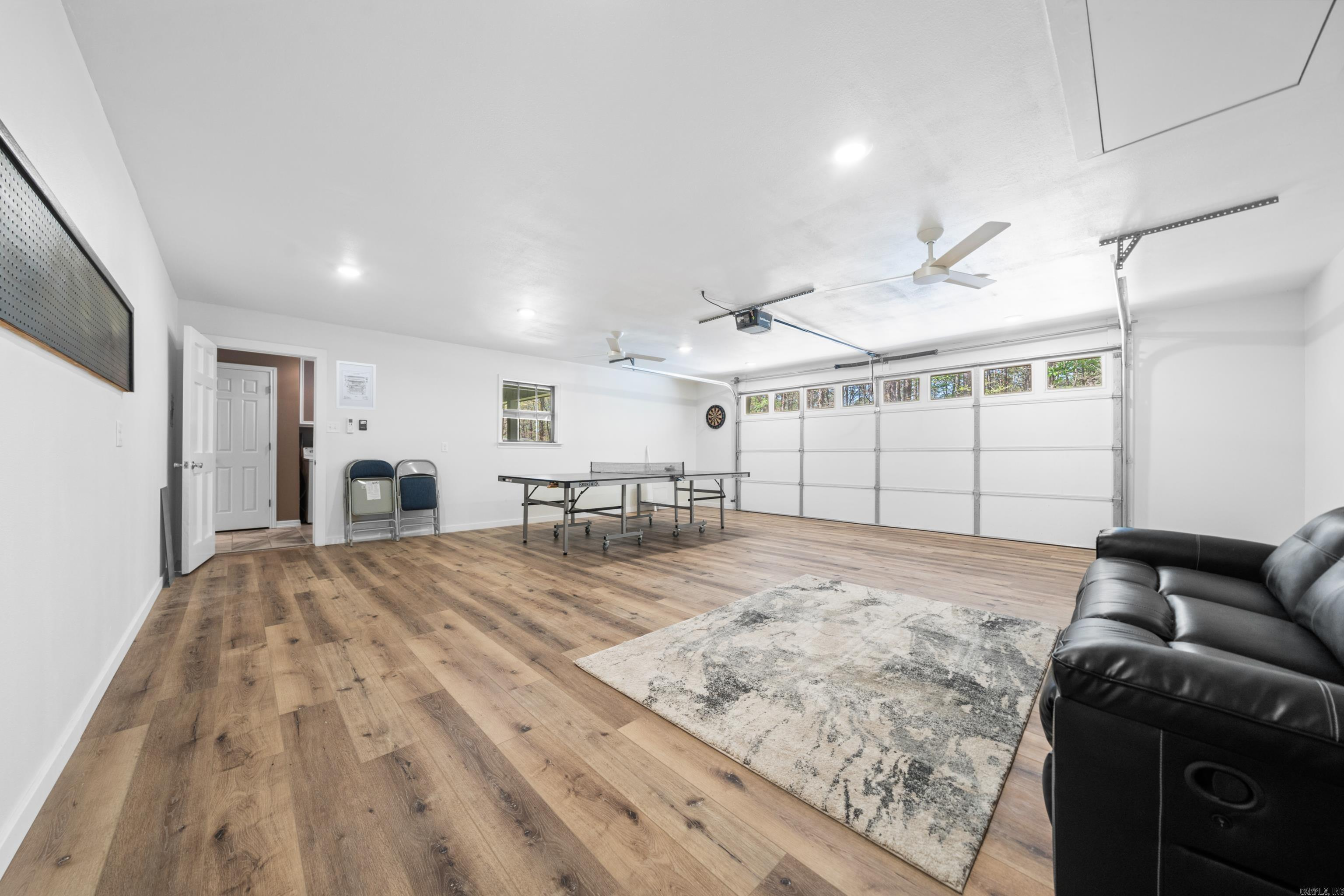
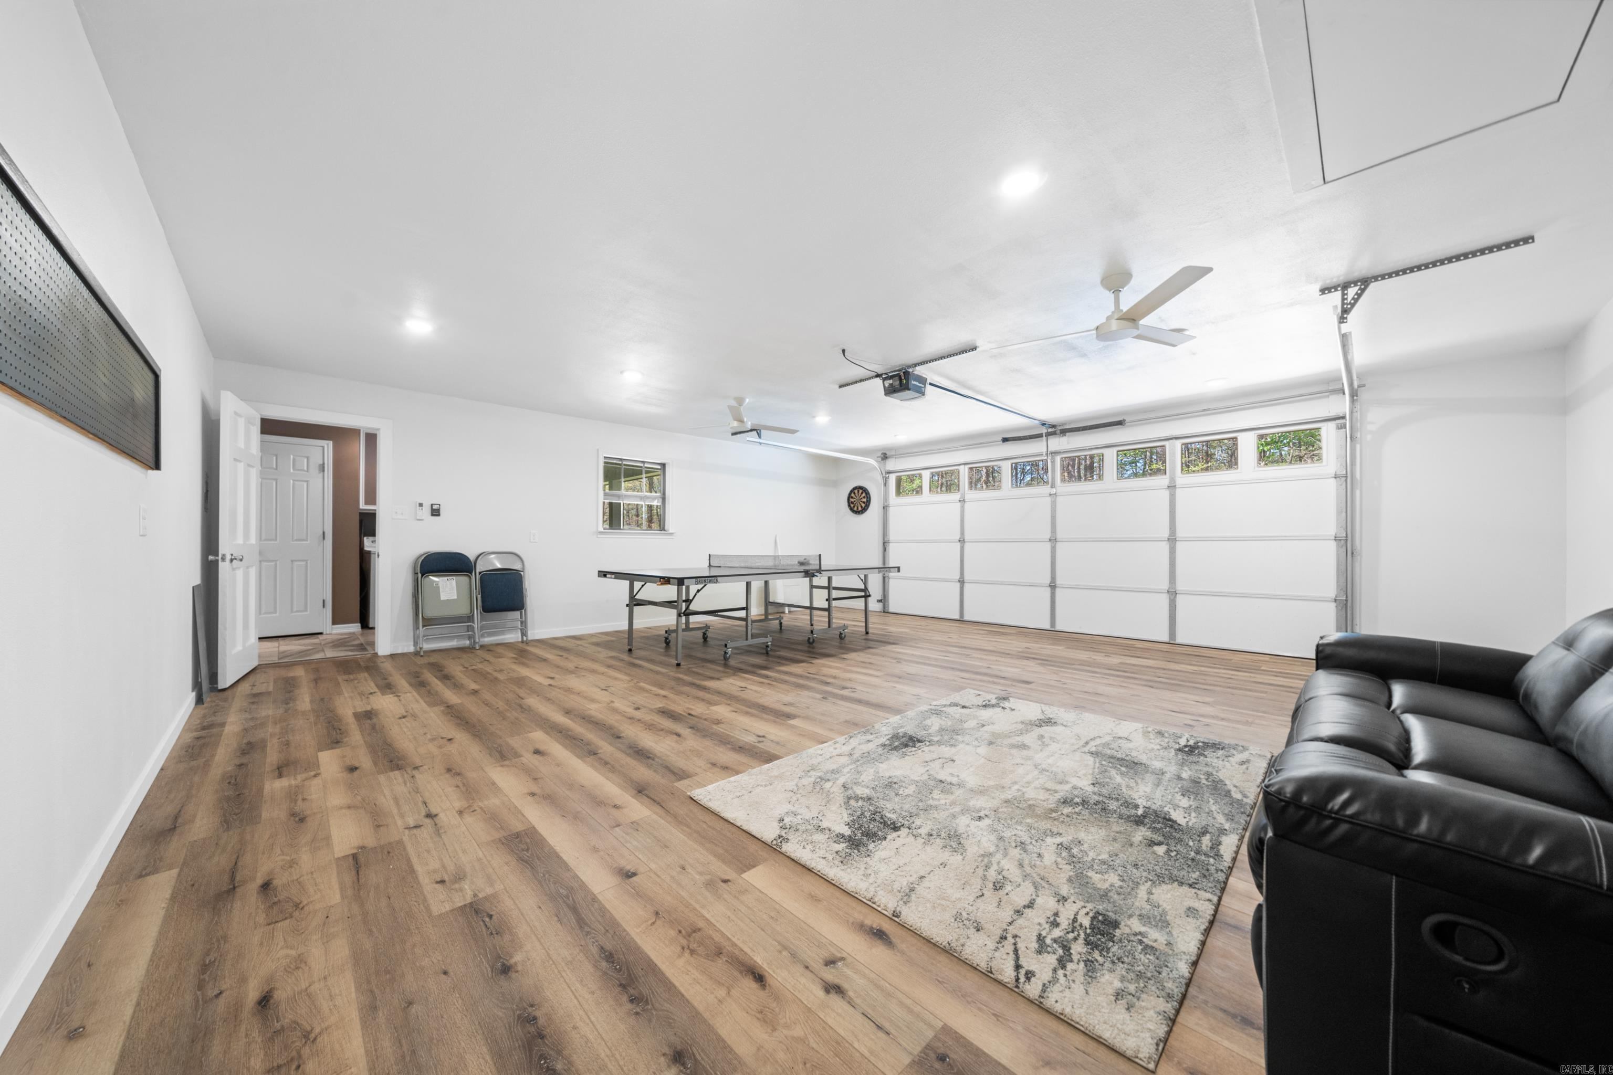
- wall art [336,360,376,411]
